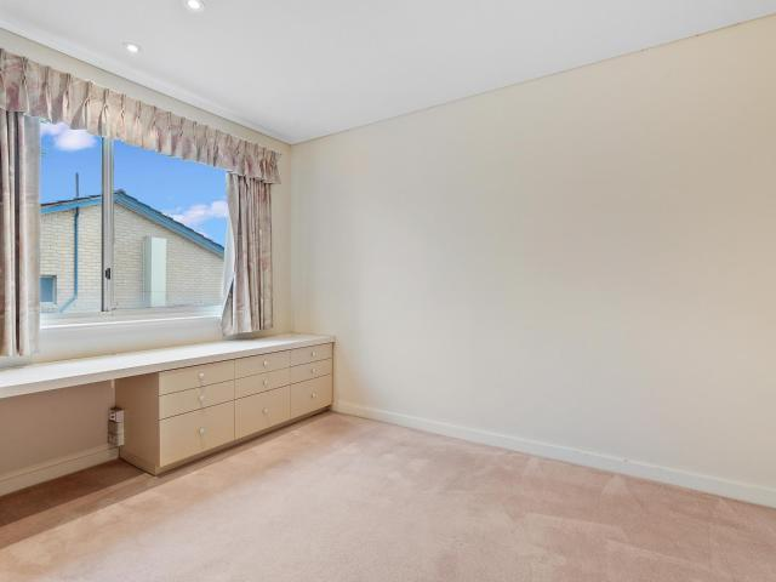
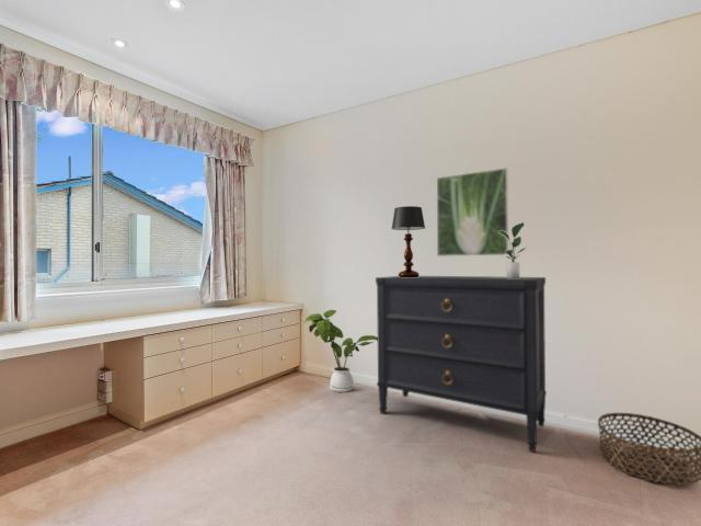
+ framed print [436,167,509,258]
+ house plant [303,309,378,393]
+ basket [597,412,701,487]
+ potted plant [498,221,527,278]
+ dresser [375,275,548,453]
+ table lamp [391,205,426,277]
